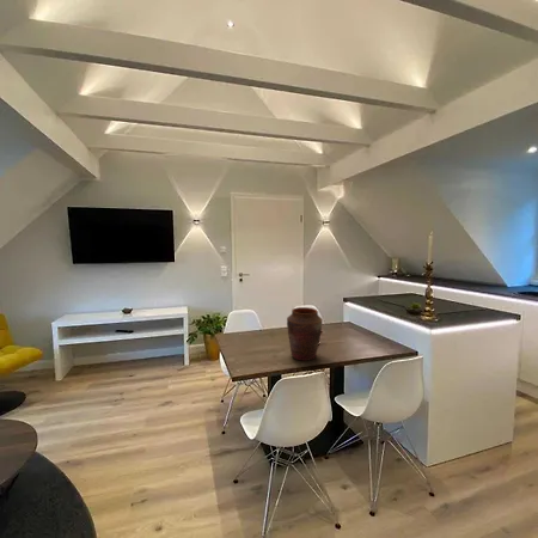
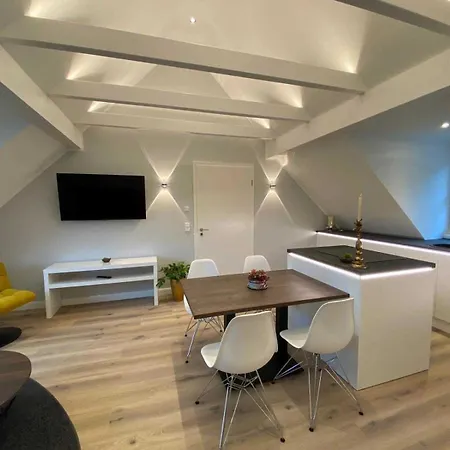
- vase [286,306,324,362]
